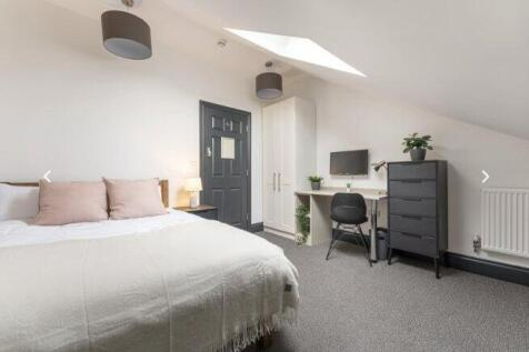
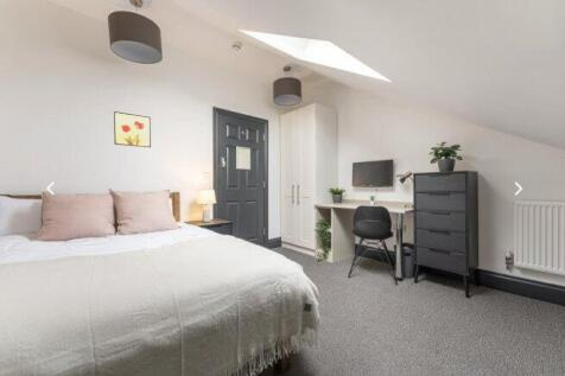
+ wall art [113,110,152,148]
